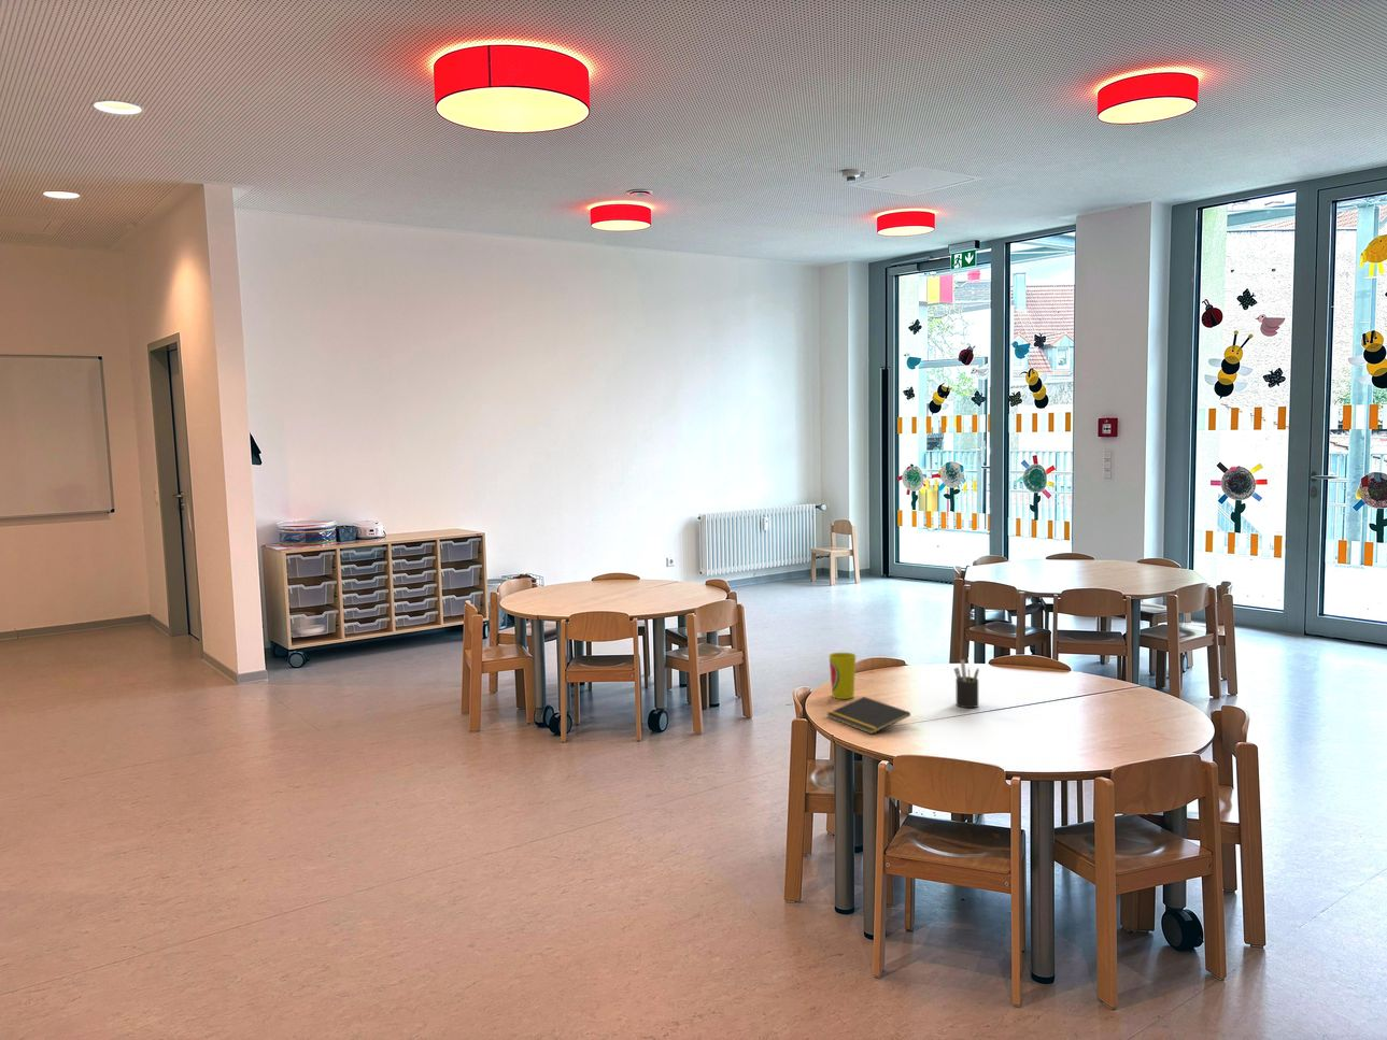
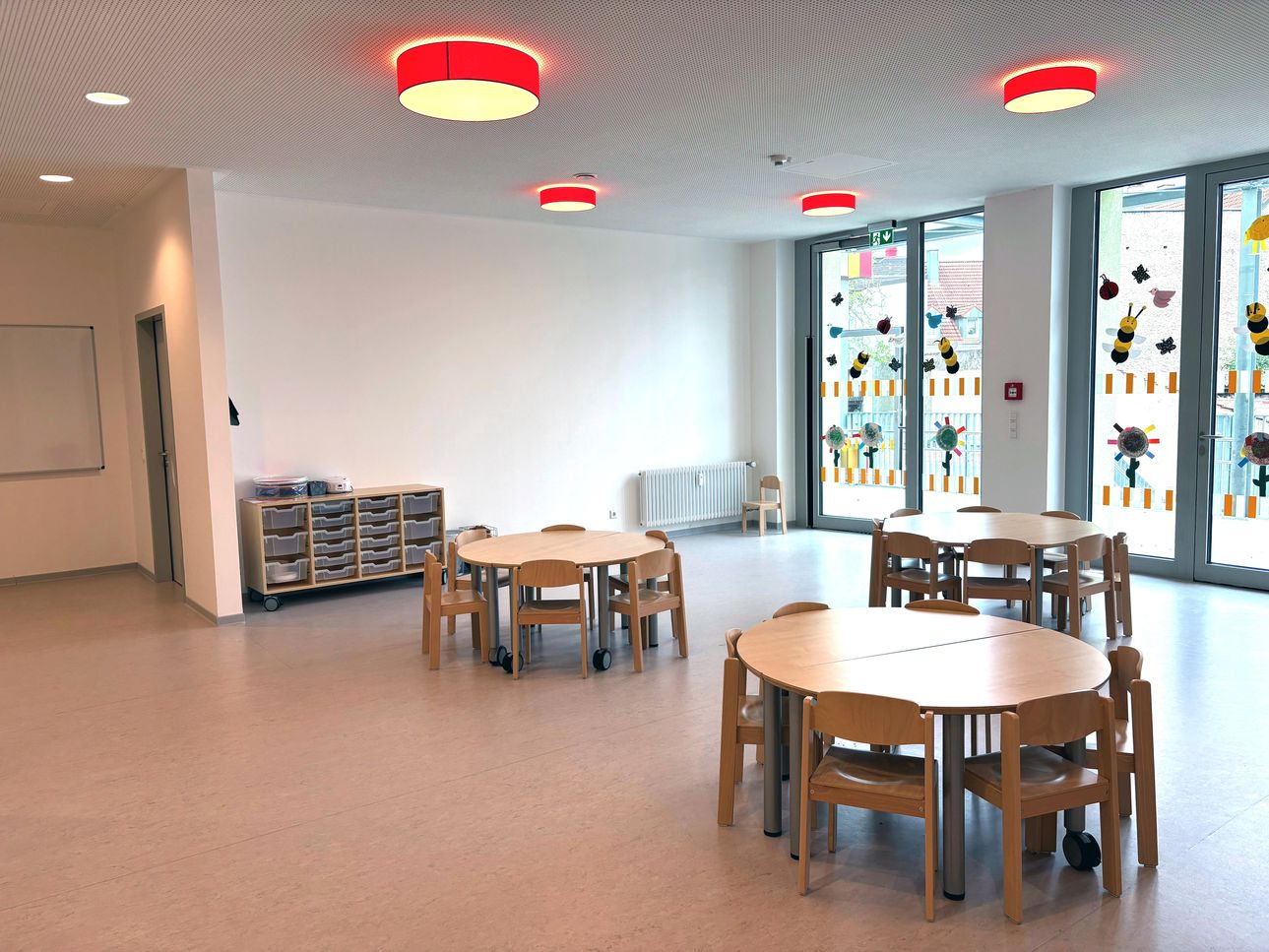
- cup [827,652,858,700]
- notepad [825,696,912,735]
- pen holder [953,659,980,709]
